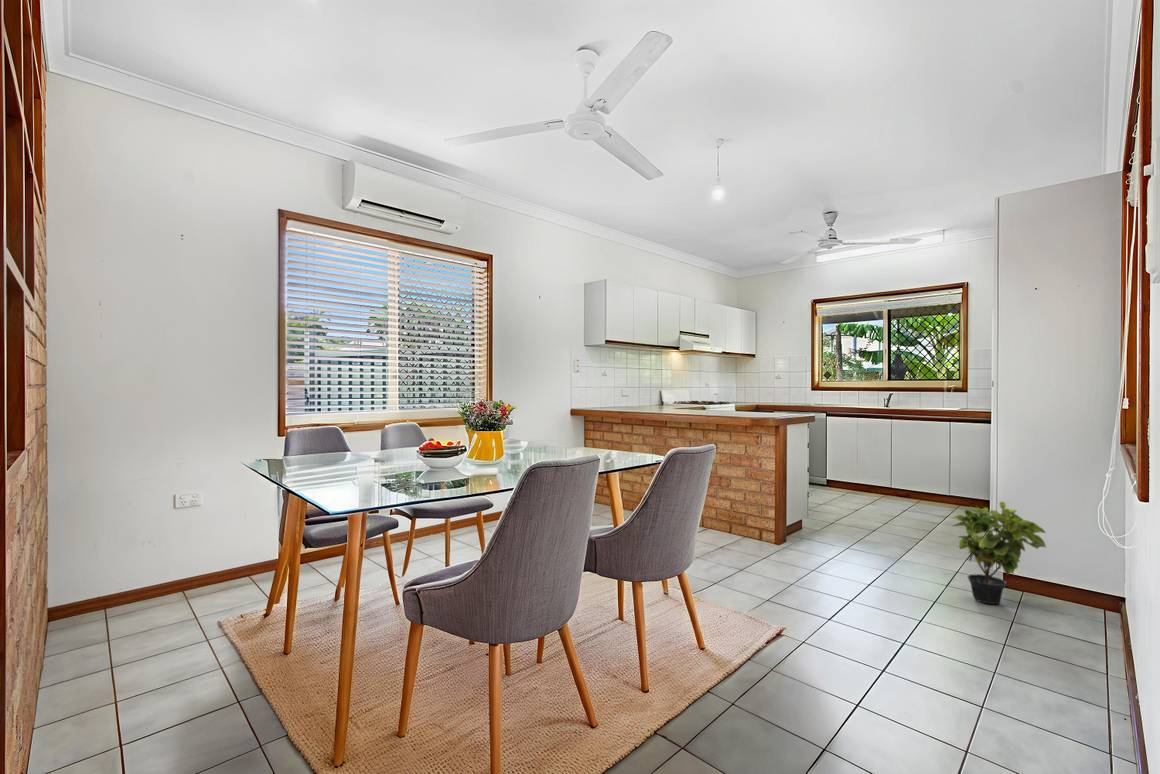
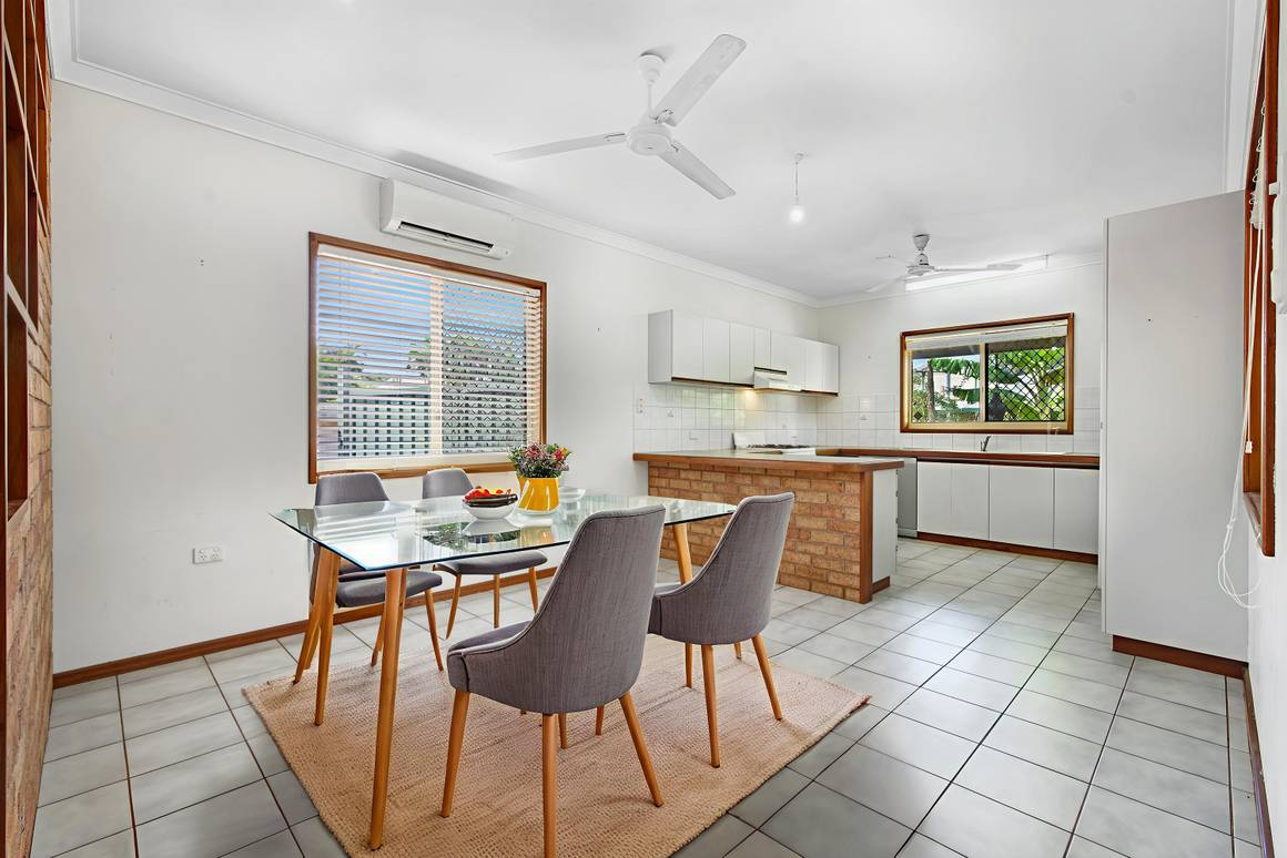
- potted plant [951,500,1047,605]
